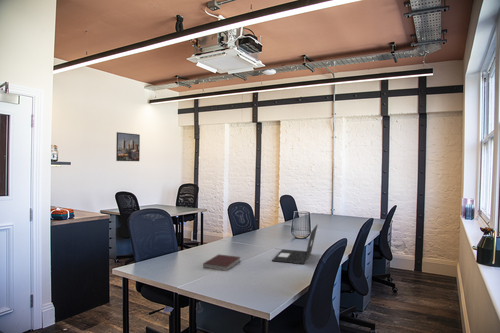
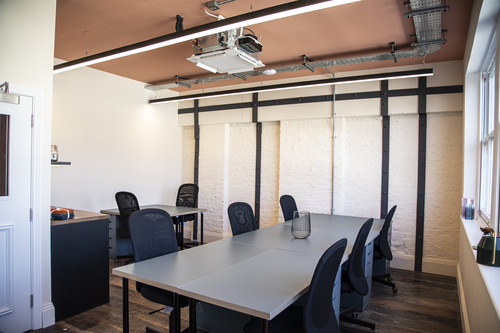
- notebook [202,253,241,272]
- laptop [271,223,319,265]
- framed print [115,131,141,162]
